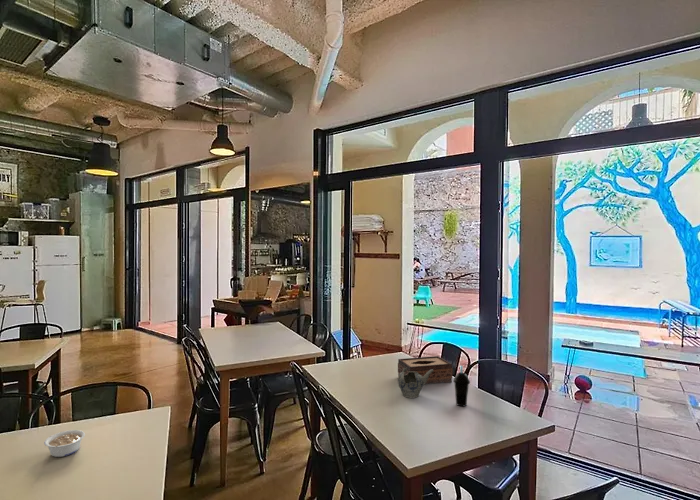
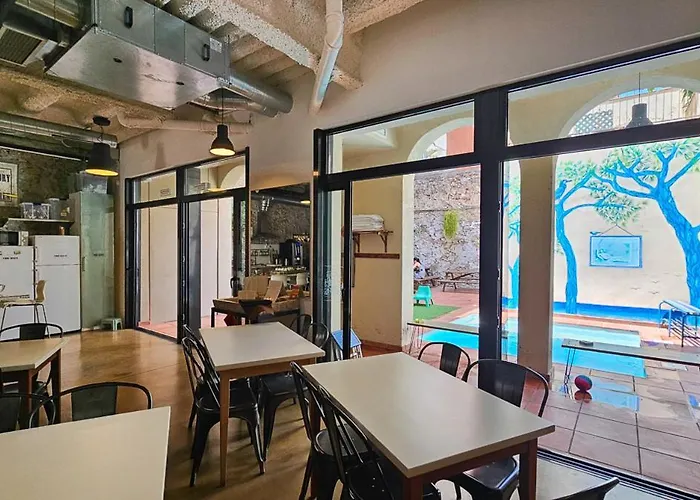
- teapot [397,368,434,399]
- cup [452,365,471,407]
- legume [43,429,86,458]
- tissue box [397,355,454,385]
